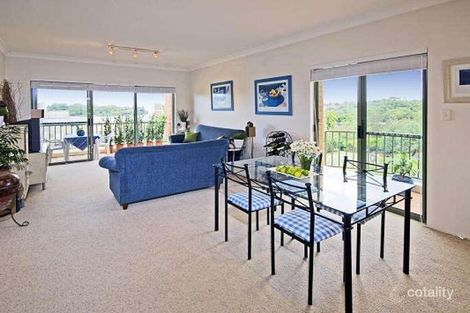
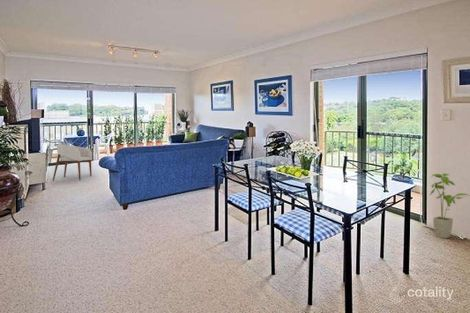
+ house plant [429,172,470,239]
+ armchair [51,144,93,182]
